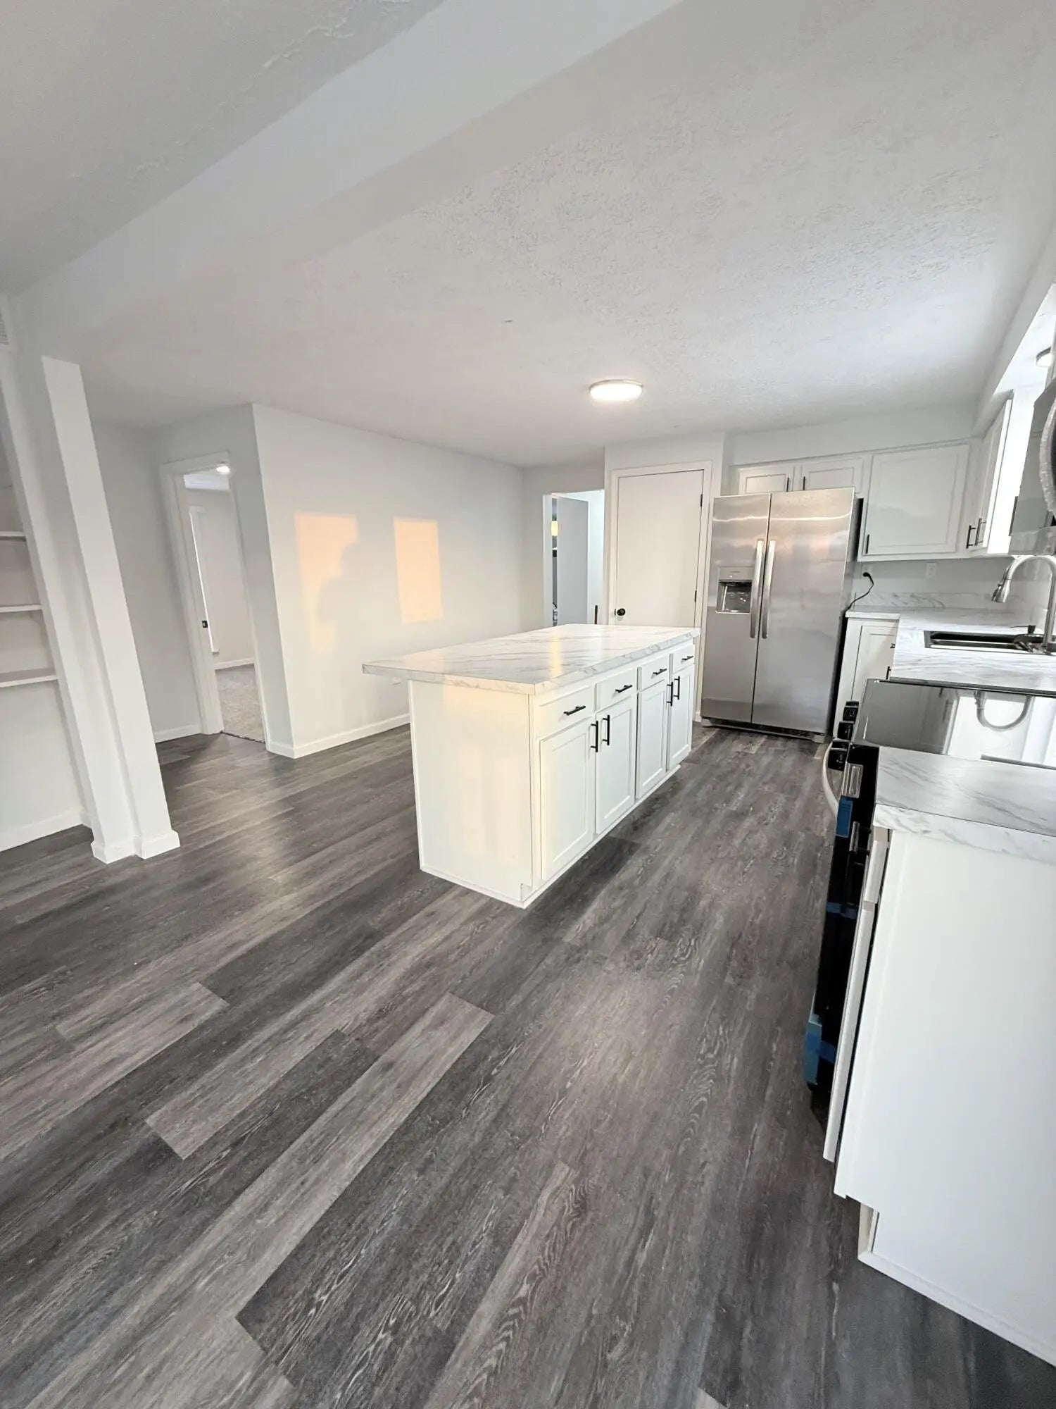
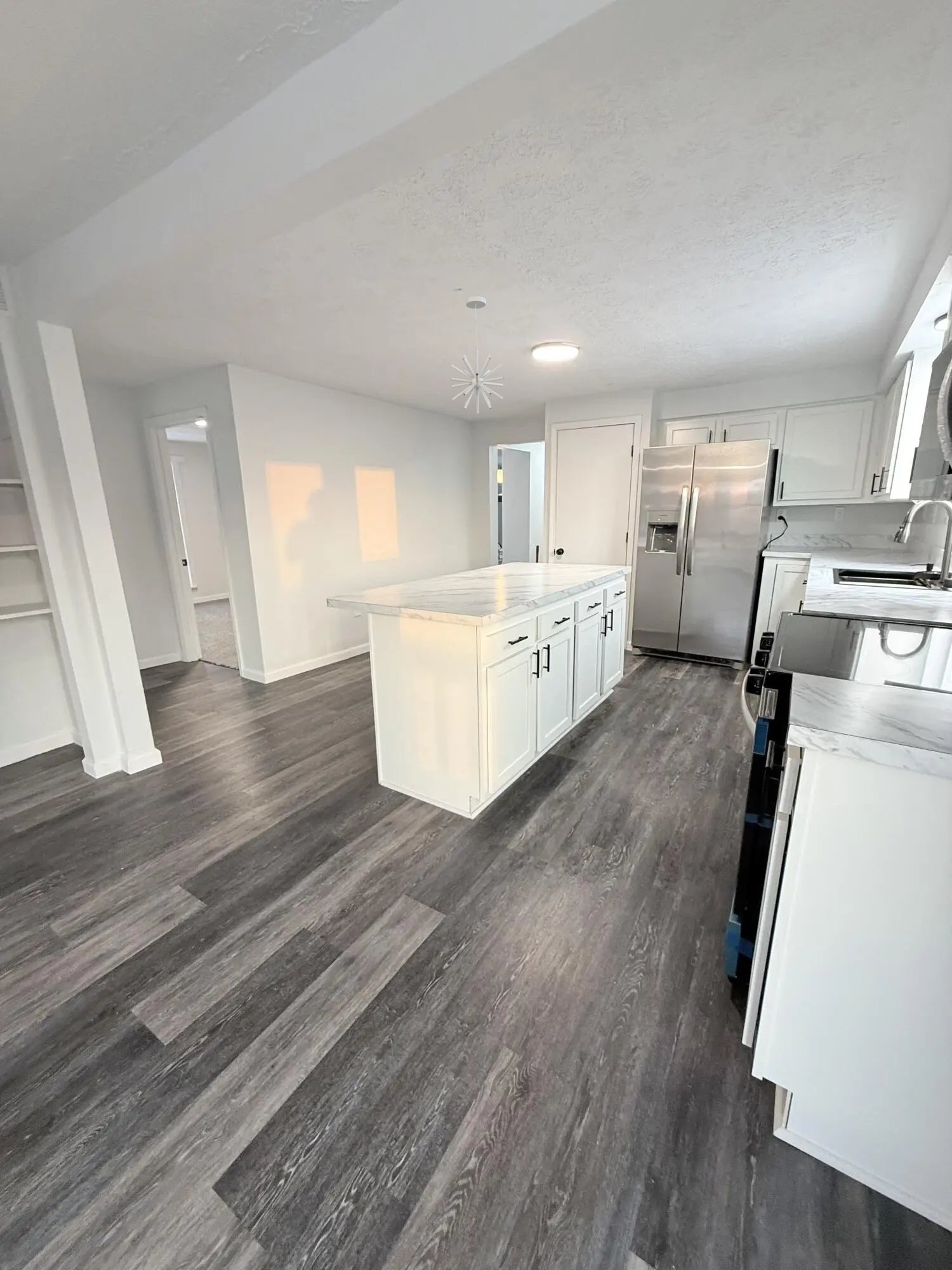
+ pendant light [449,296,505,414]
